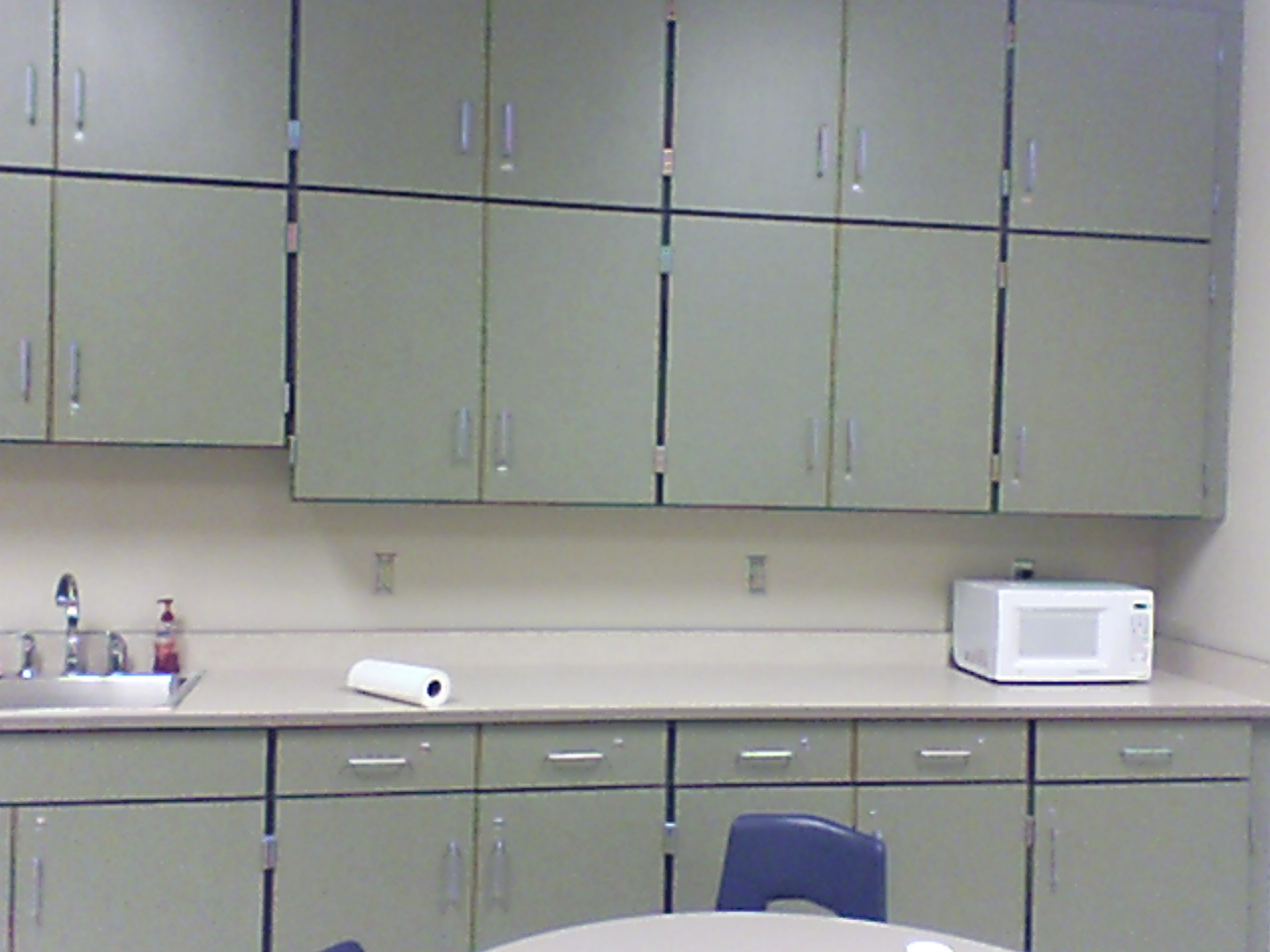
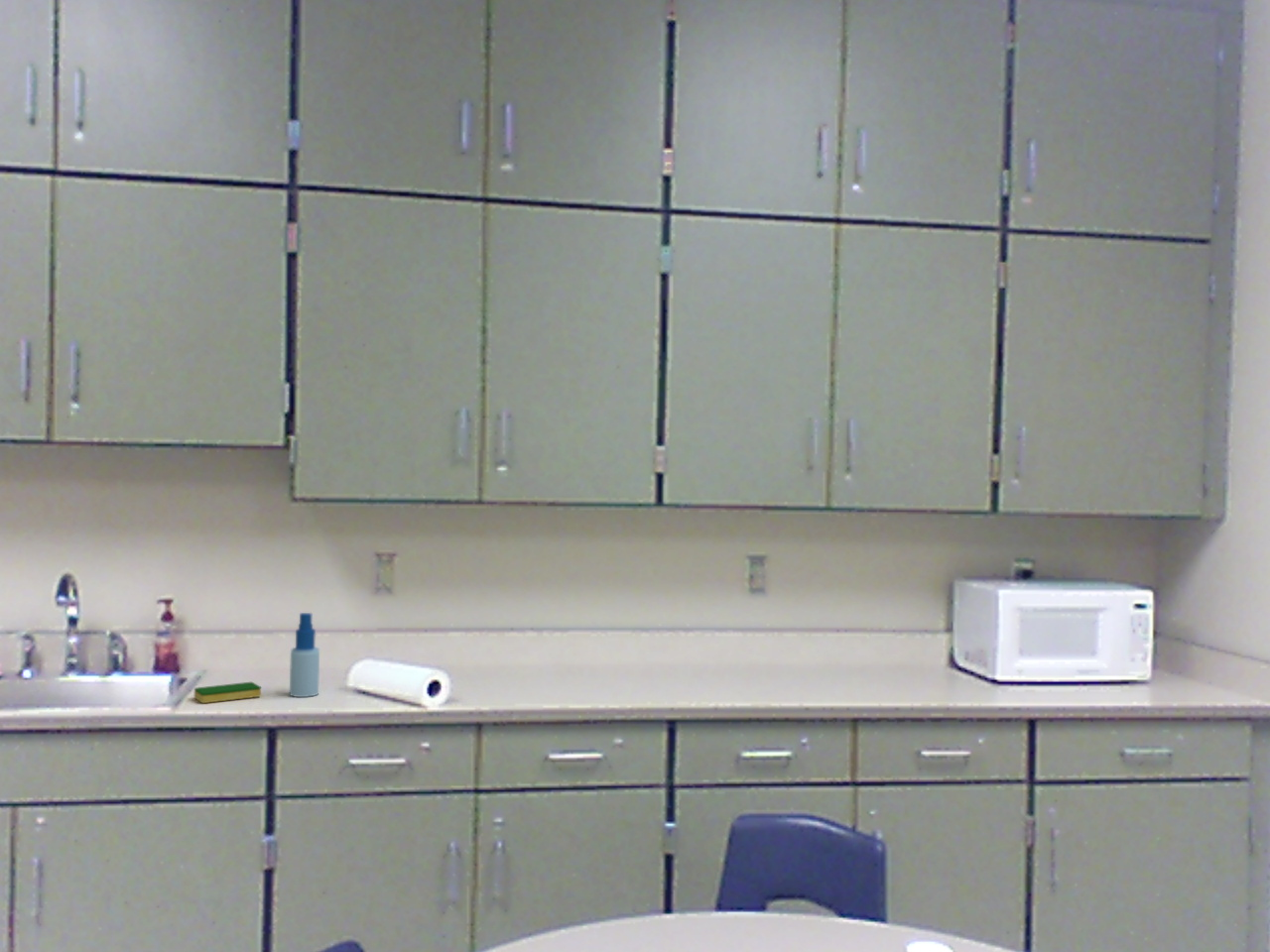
+ spray bottle [289,612,320,698]
+ dish sponge [193,681,262,704]
